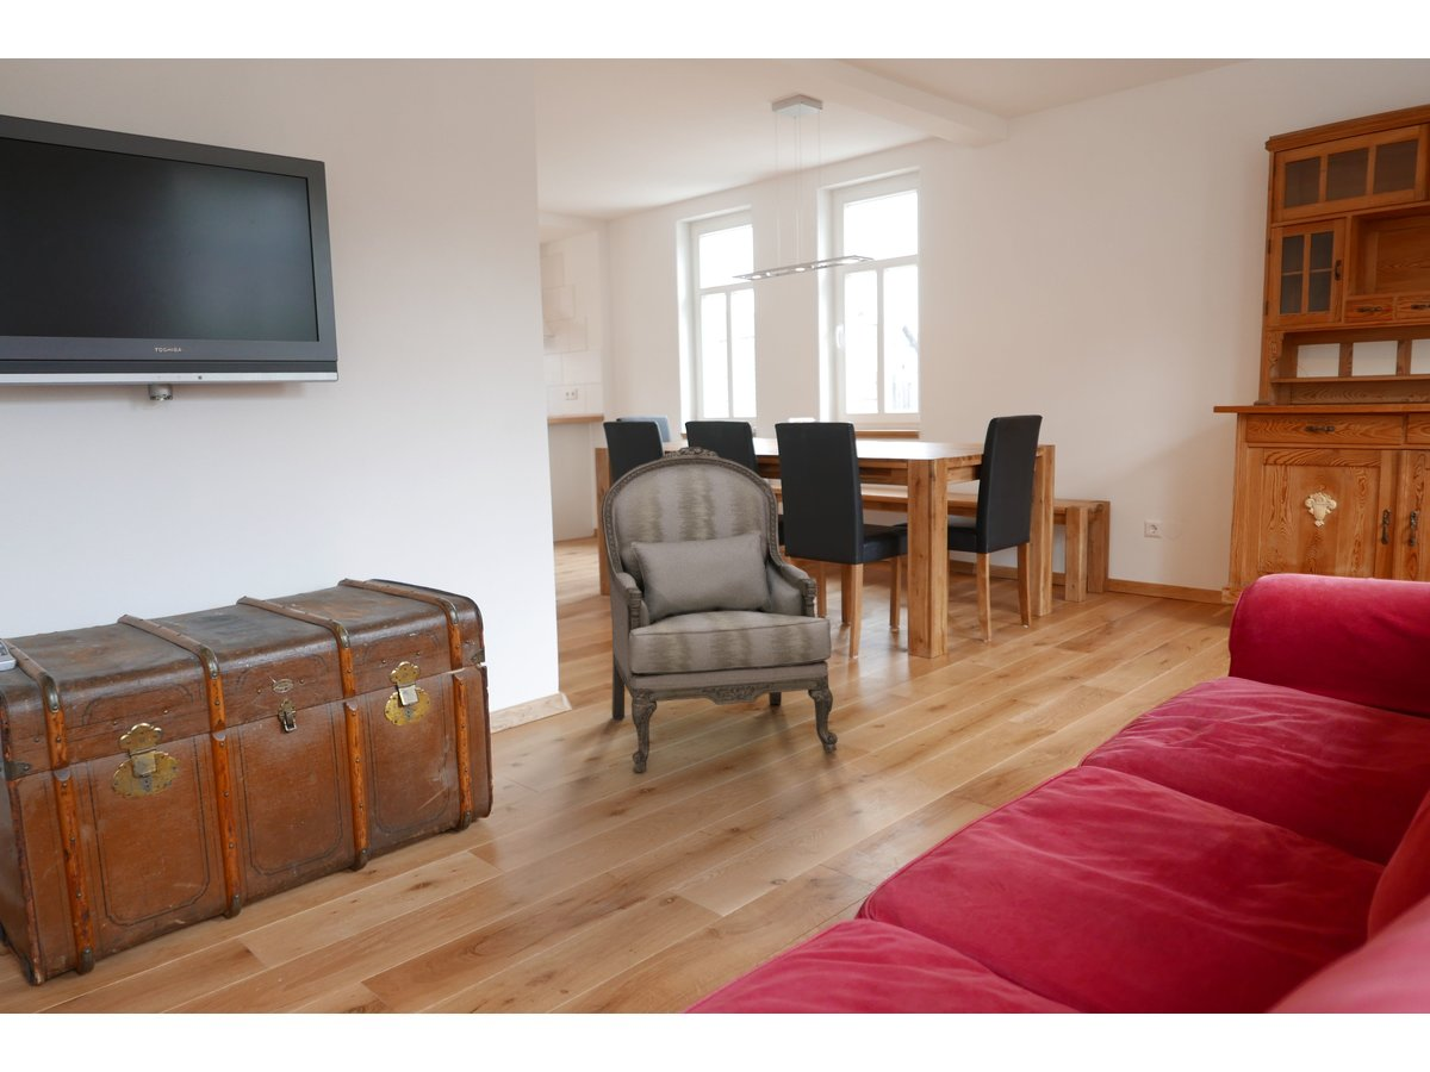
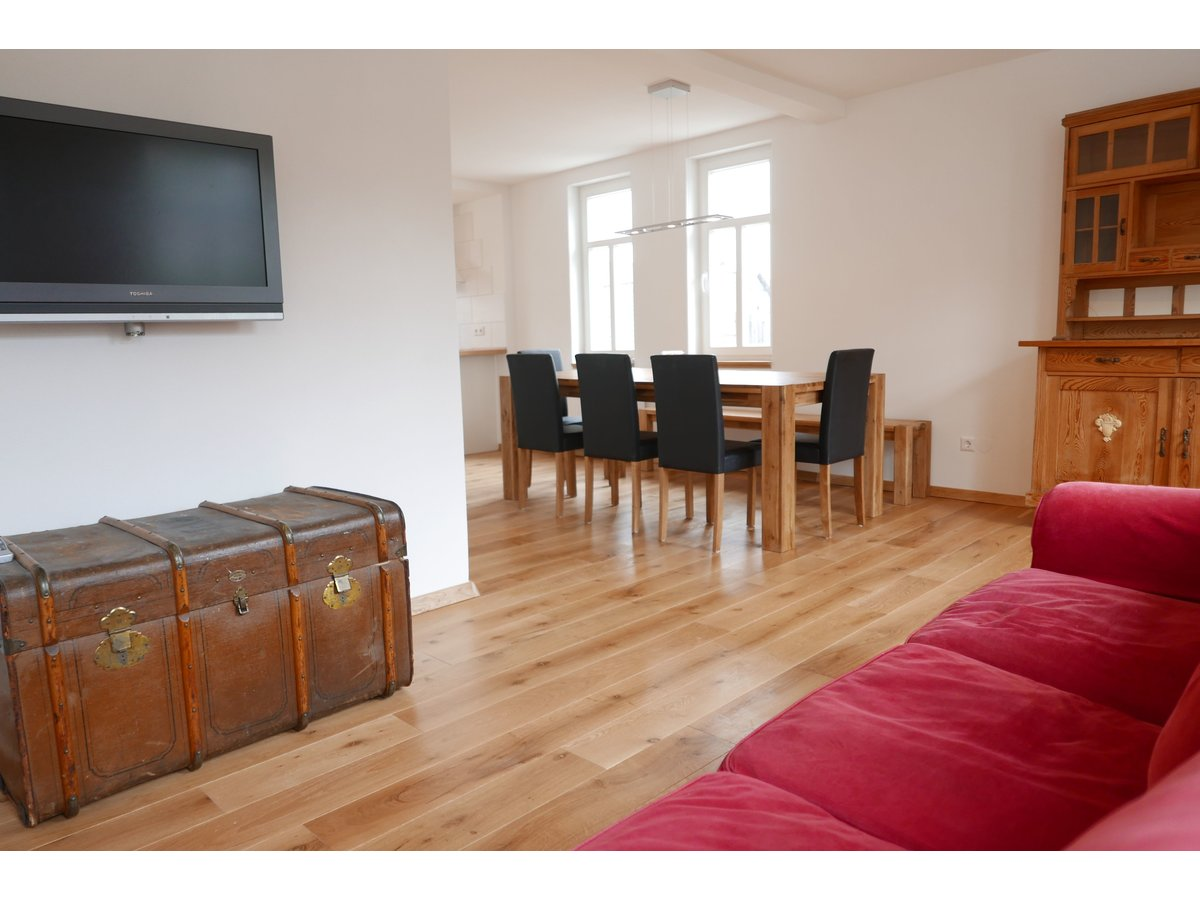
- armchair [601,445,839,773]
